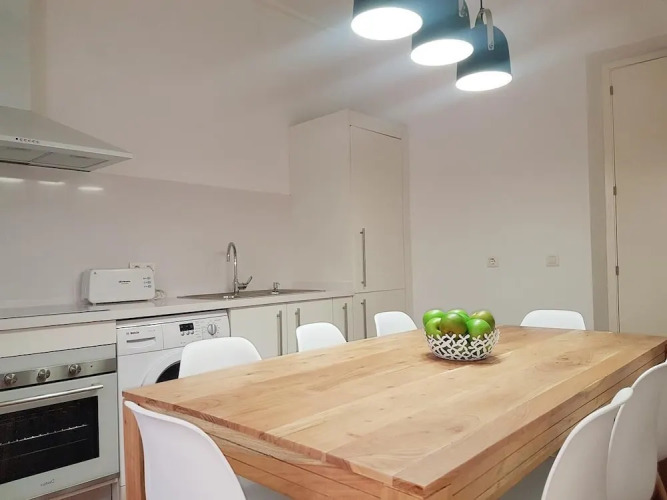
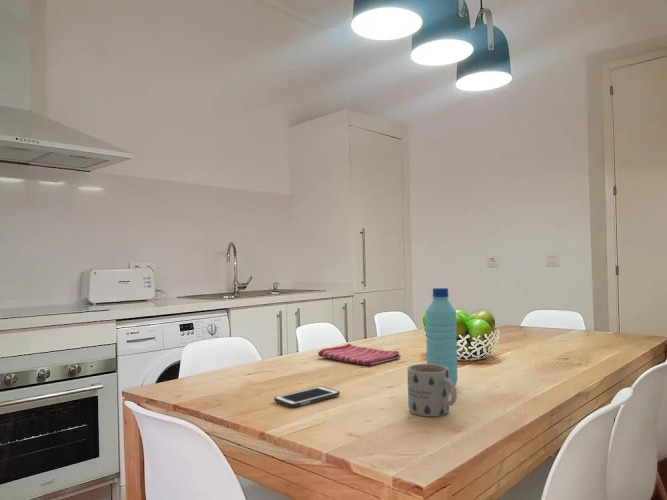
+ mug [407,363,458,418]
+ water bottle [425,287,459,391]
+ cell phone [273,385,341,408]
+ dish towel [317,343,402,366]
